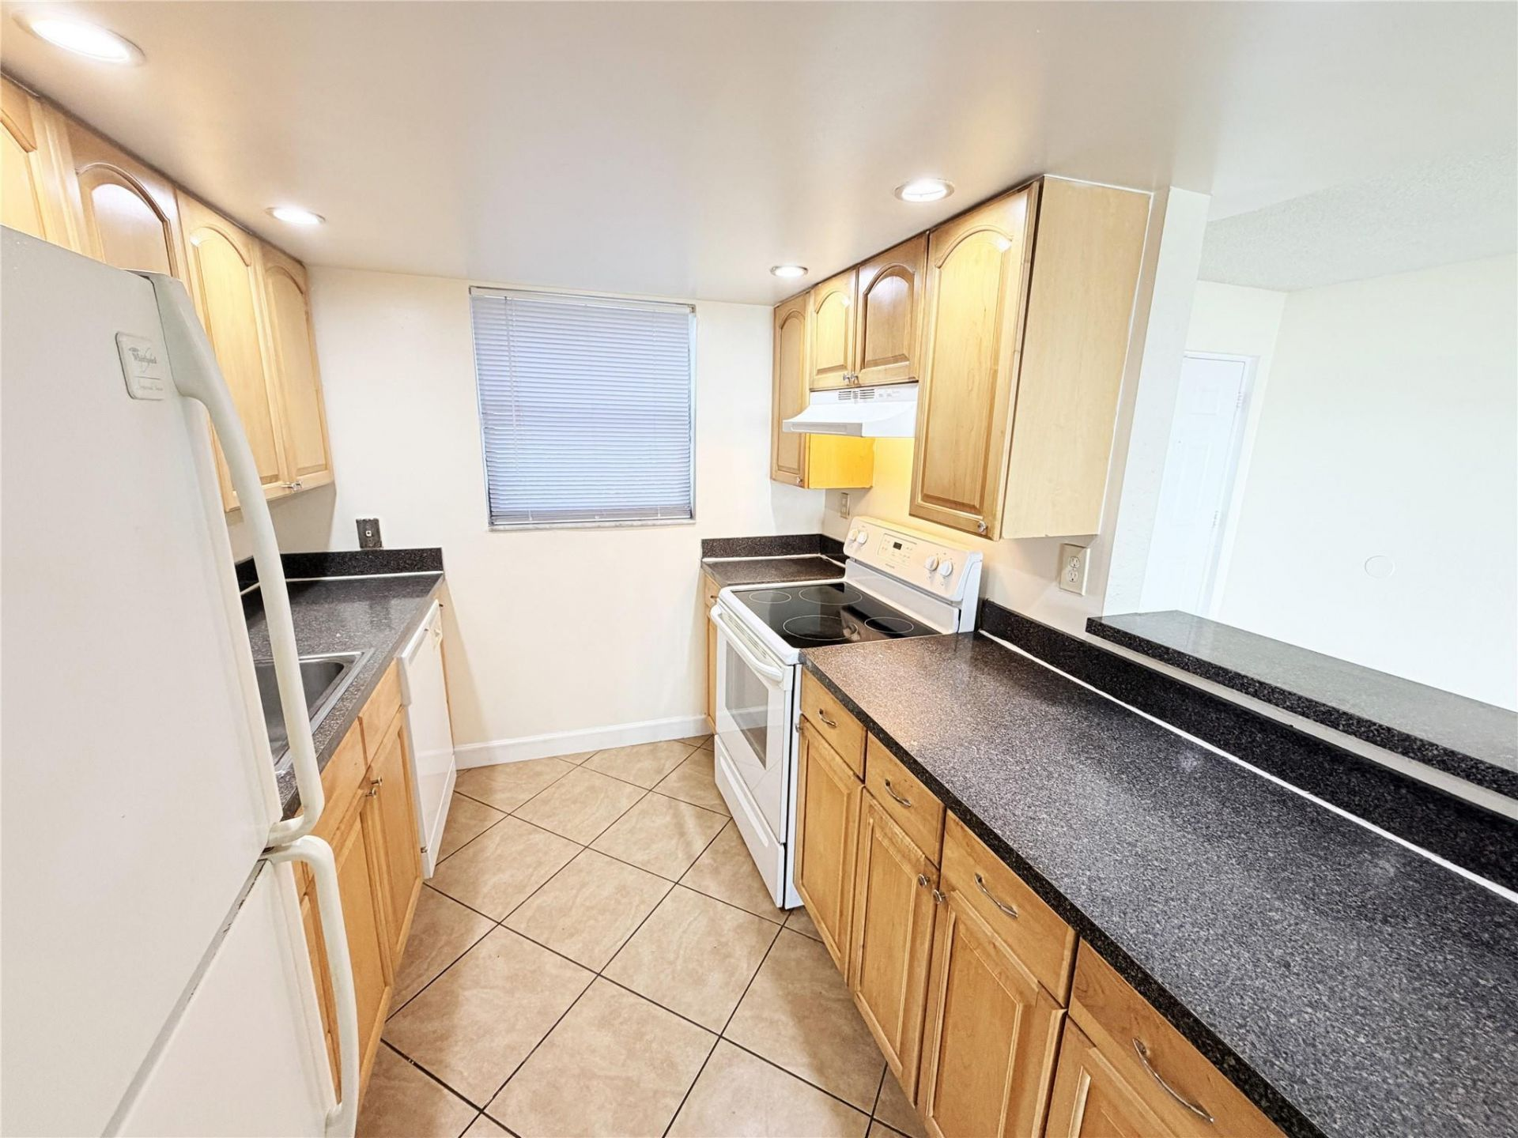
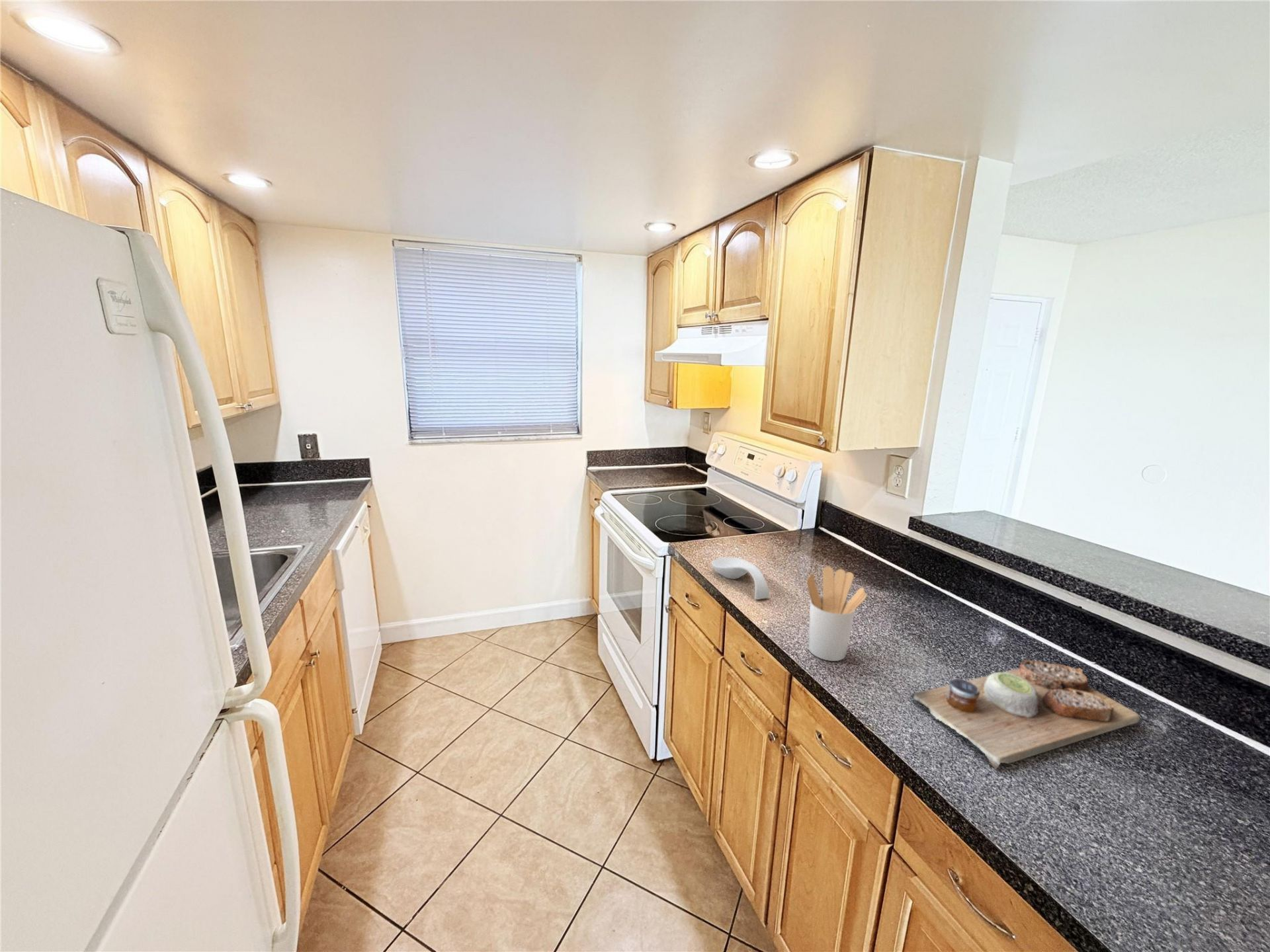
+ utensil holder [806,566,867,662]
+ spoon rest [711,557,770,600]
+ cutting board [909,659,1141,771]
